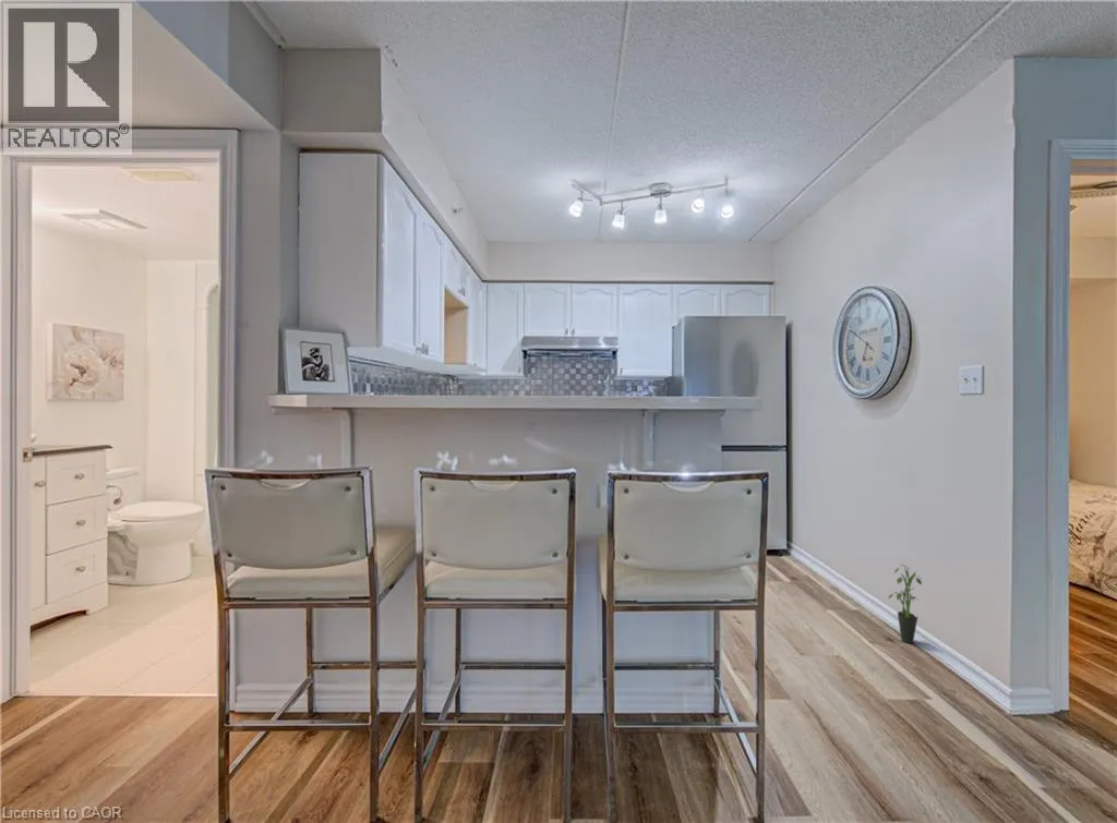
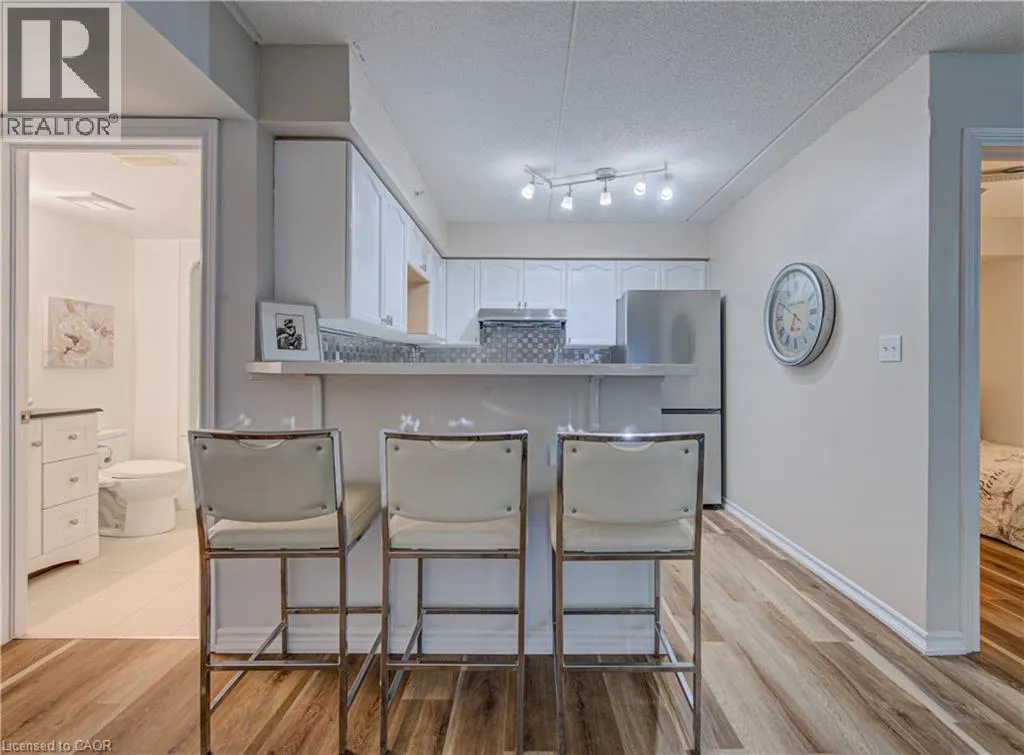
- potted plant [887,564,923,644]
